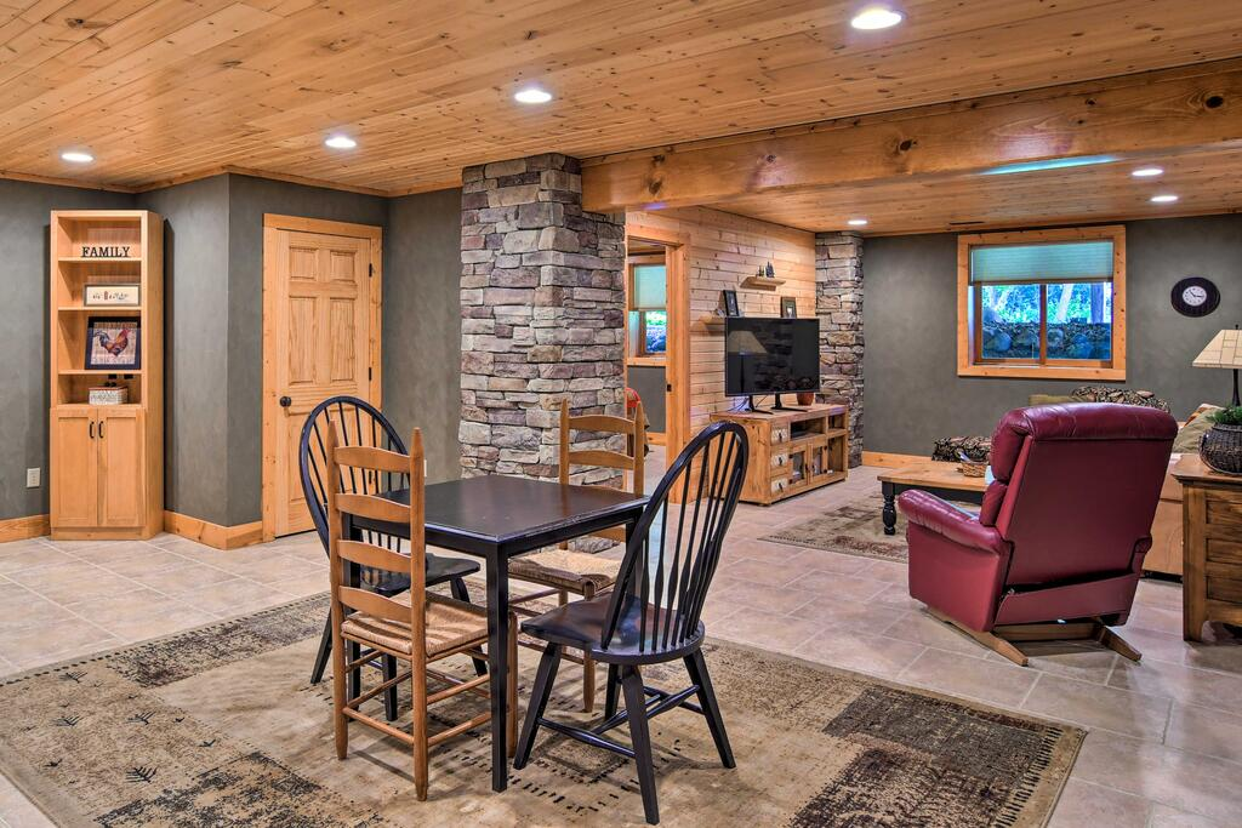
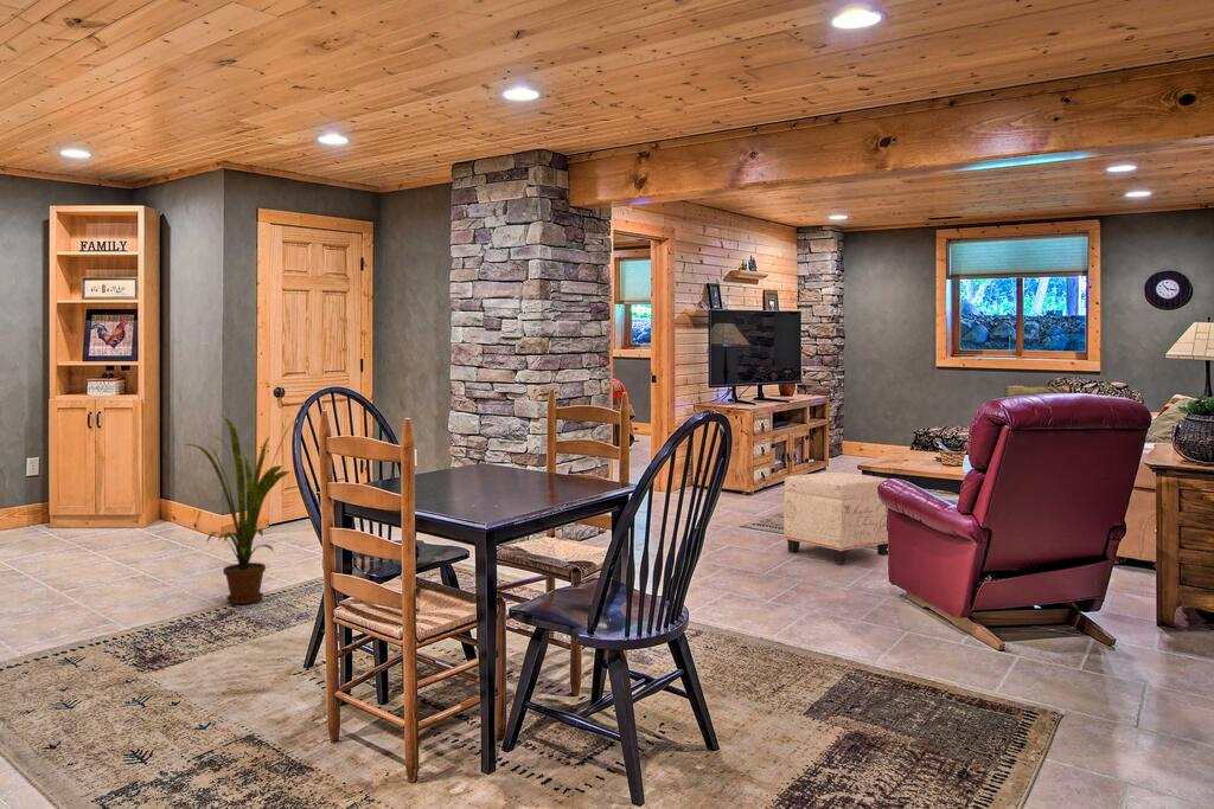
+ ottoman [782,471,889,565]
+ house plant [185,415,298,605]
